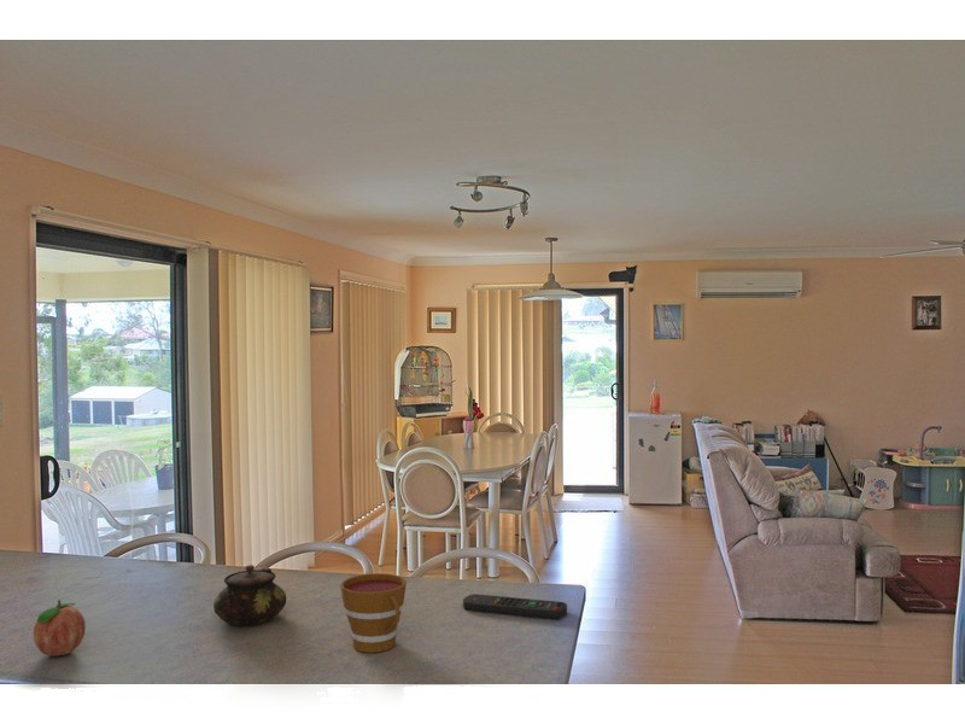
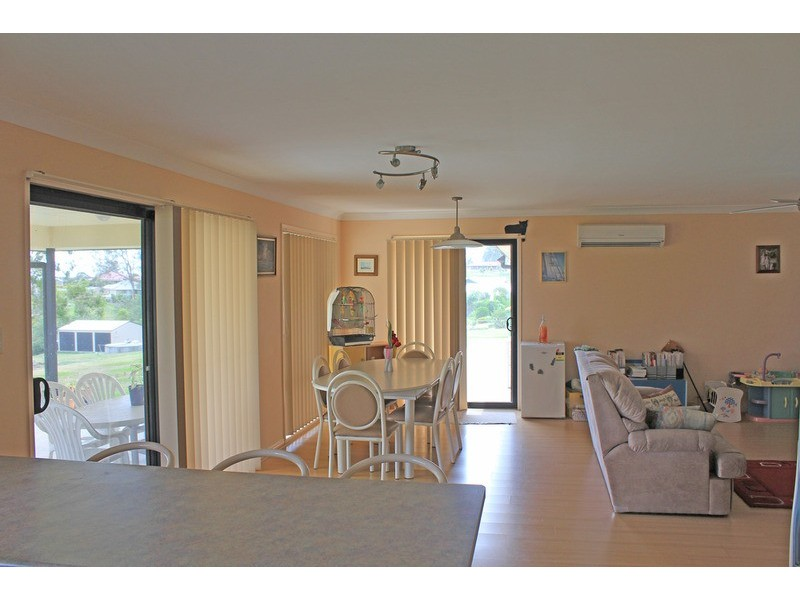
- remote control [462,592,568,620]
- cup [339,572,408,654]
- teapot [212,564,287,627]
- fruit [33,599,87,658]
